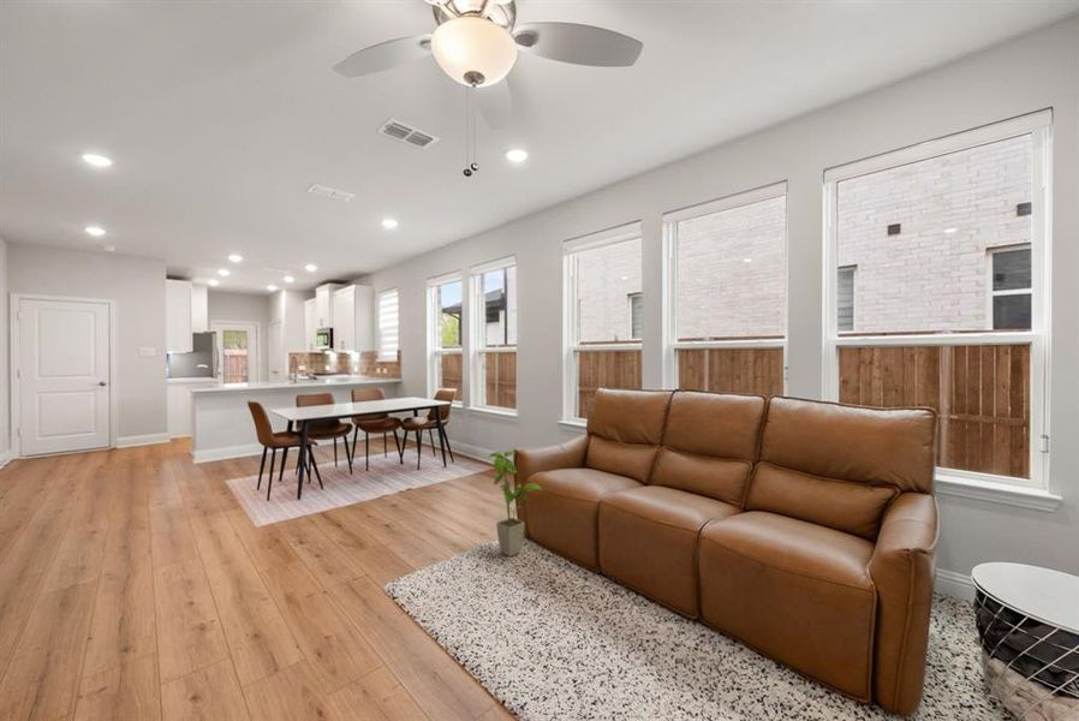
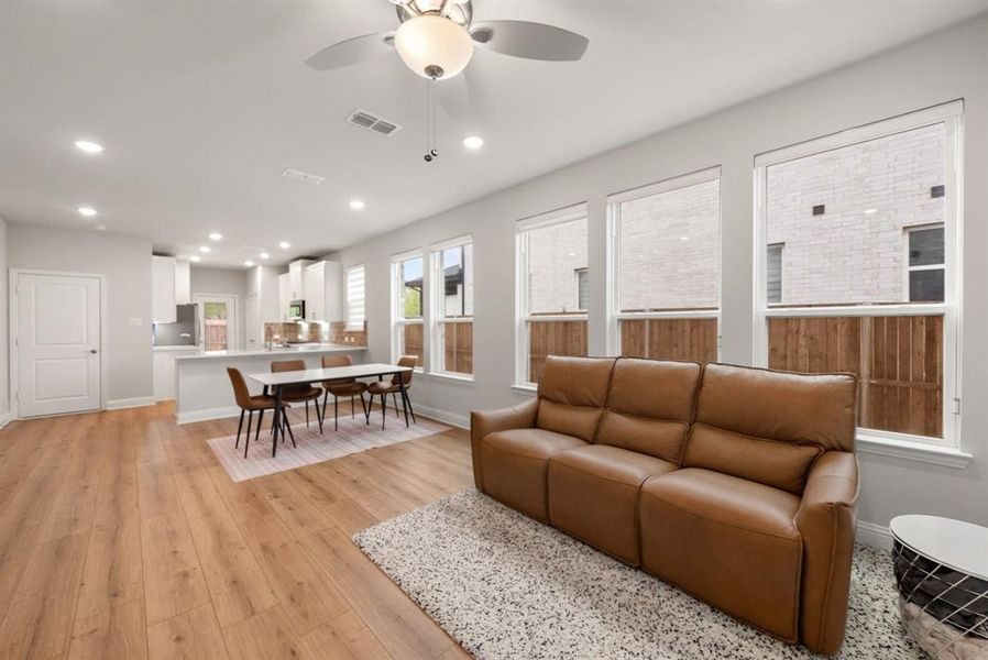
- house plant [488,449,543,558]
